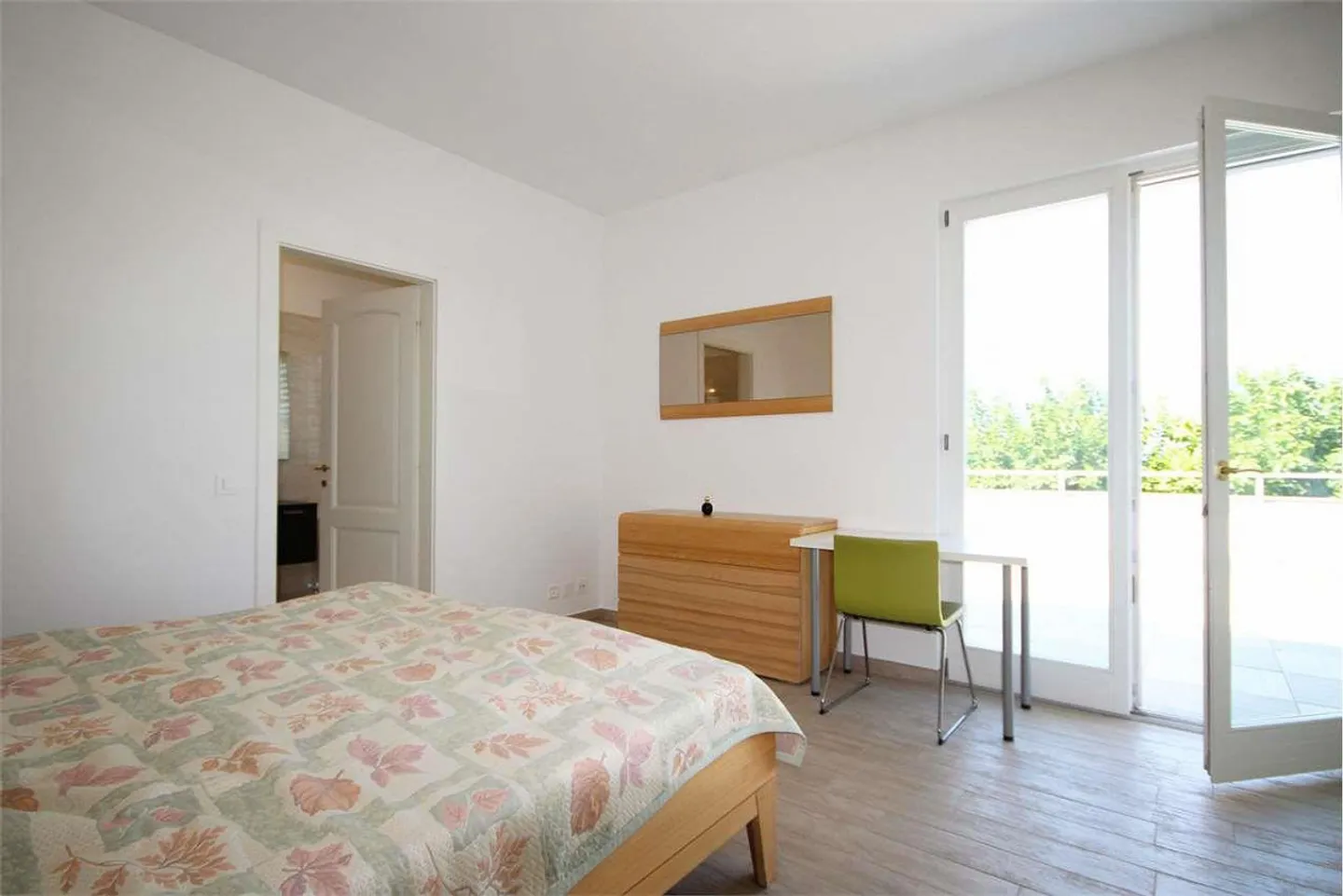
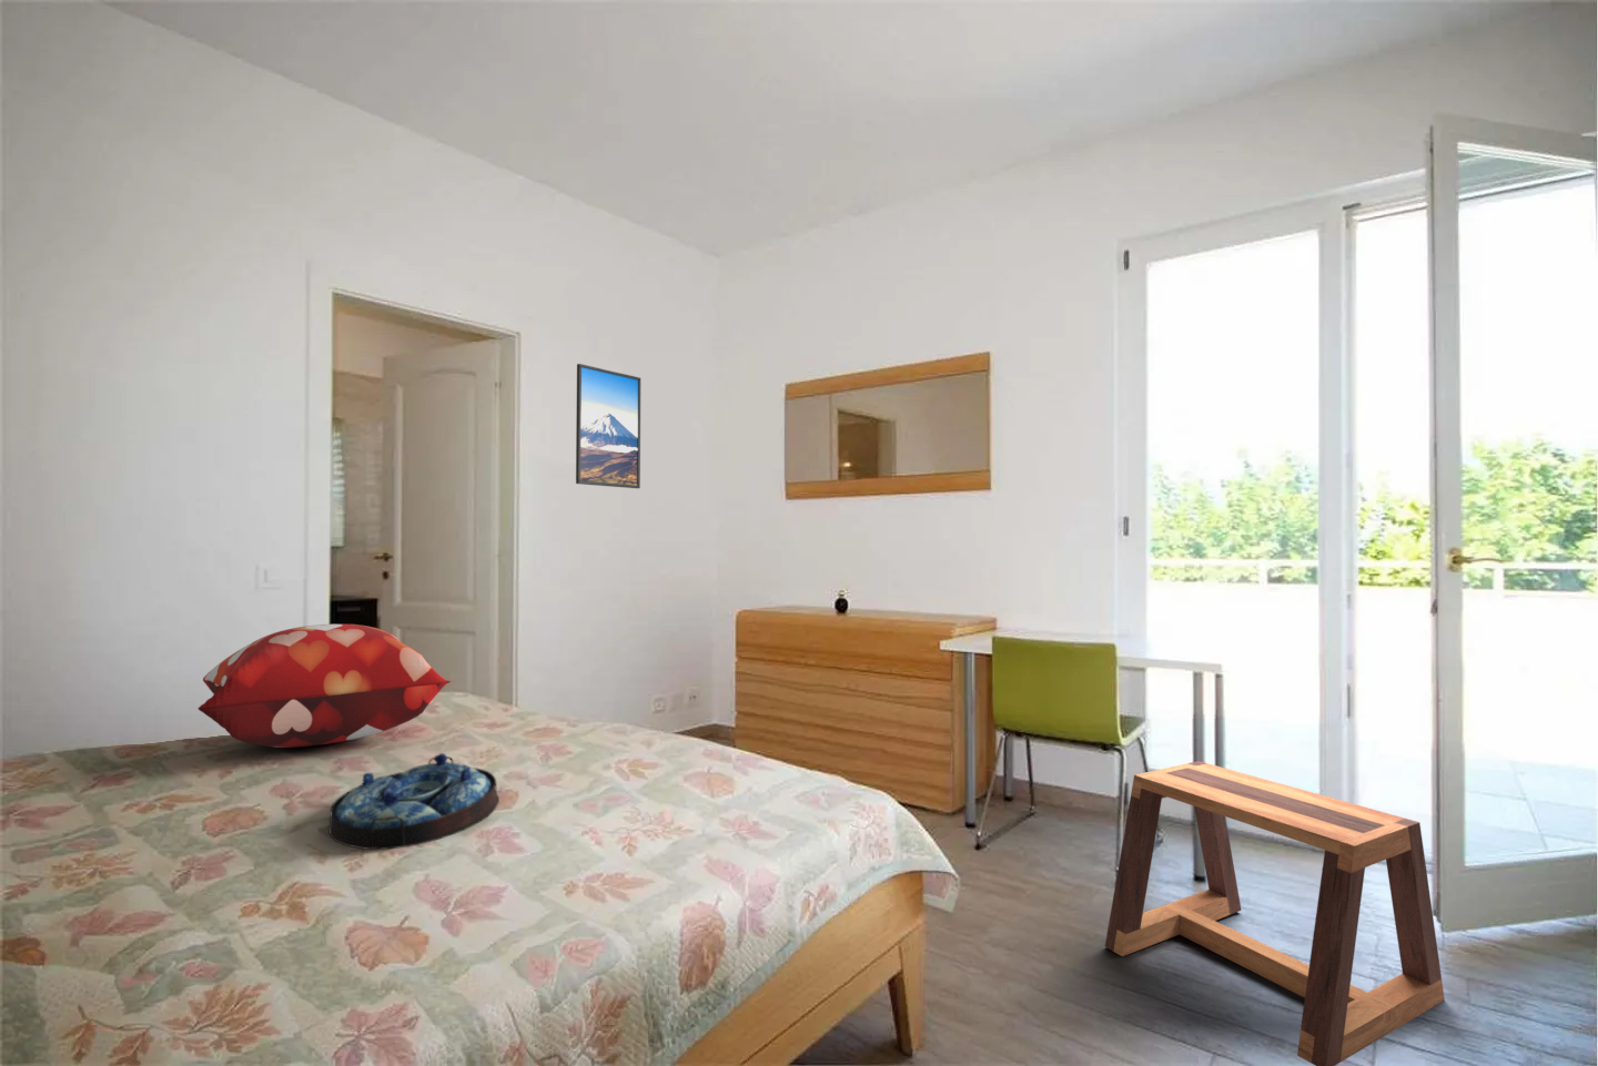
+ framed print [575,363,641,489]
+ stool [1104,760,1446,1066]
+ decorative pillow [198,623,452,748]
+ serving tray [327,752,501,851]
